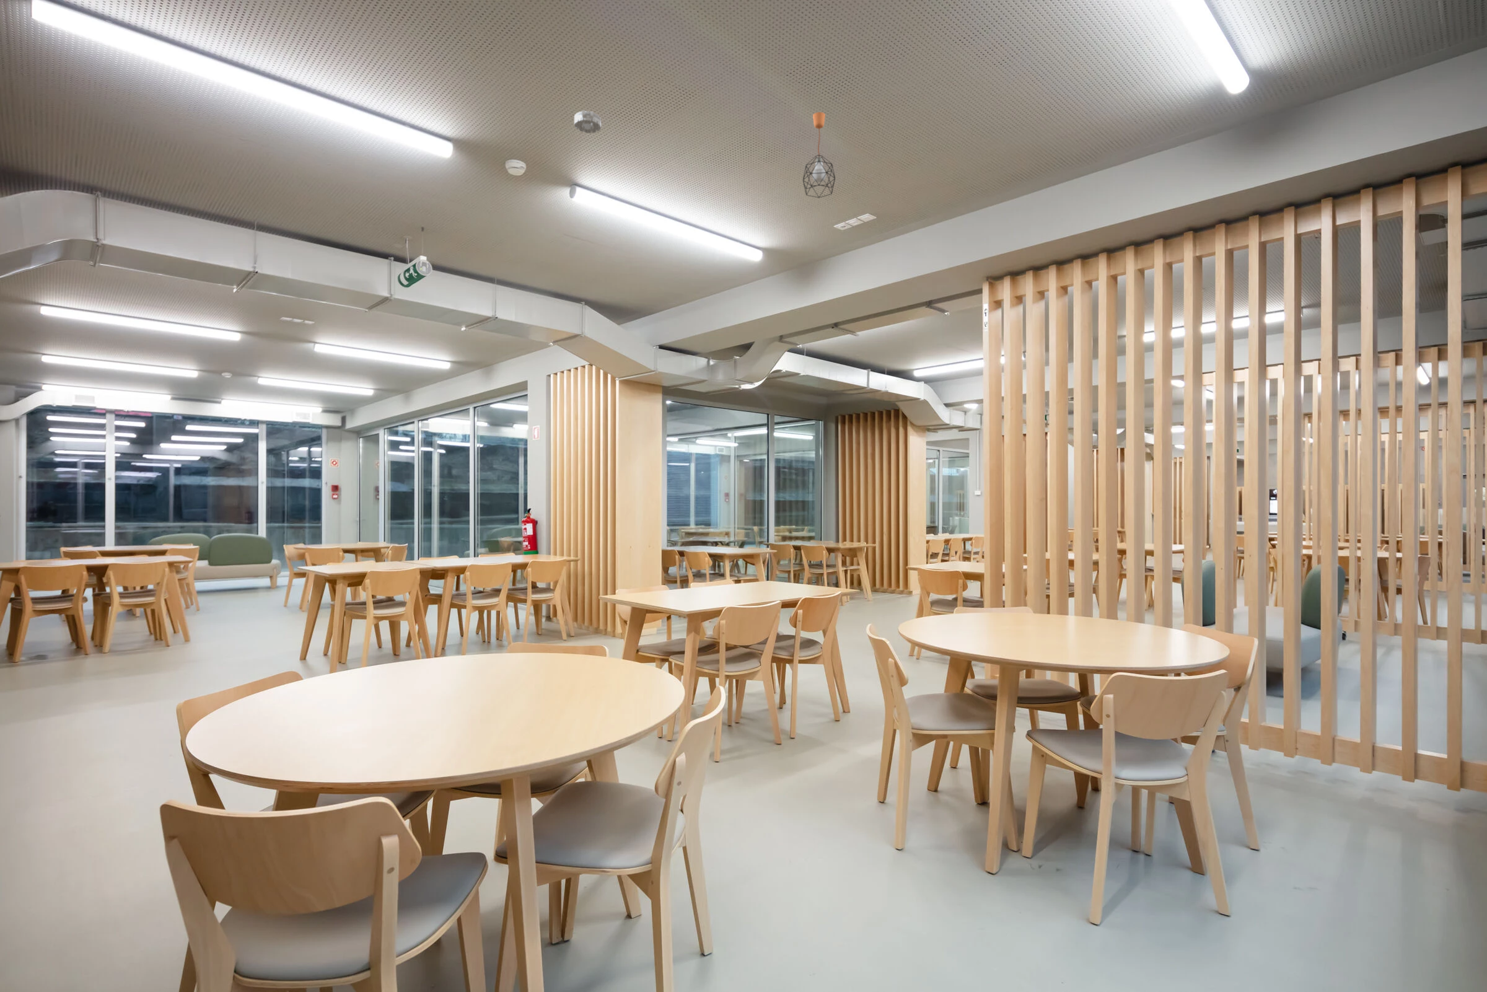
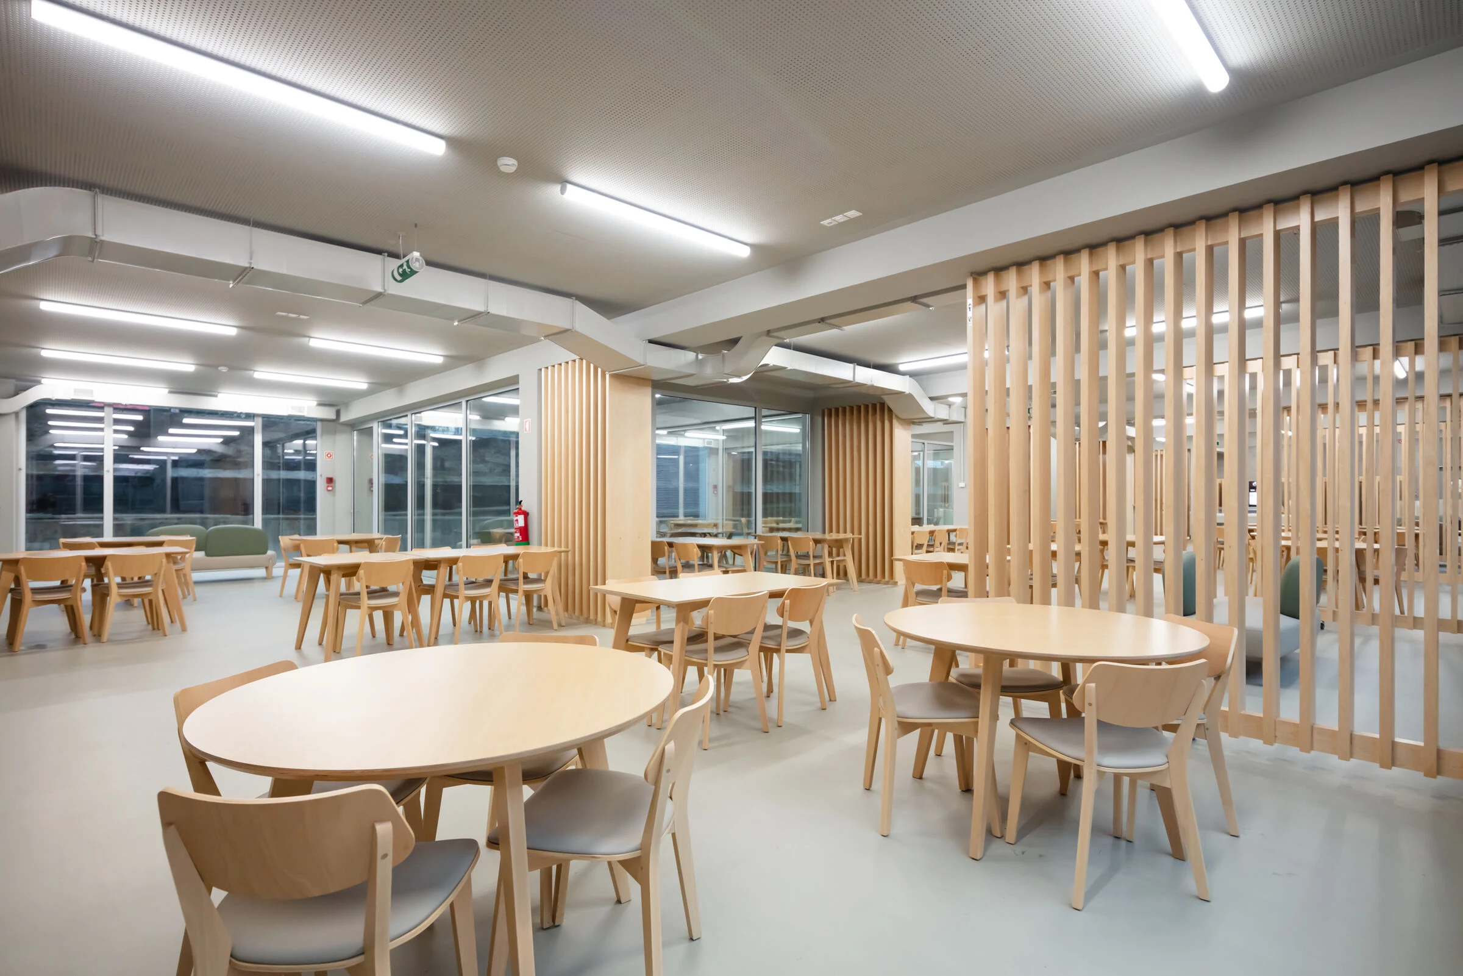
- smoke detector [574,110,601,134]
- pendant light [803,112,836,198]
